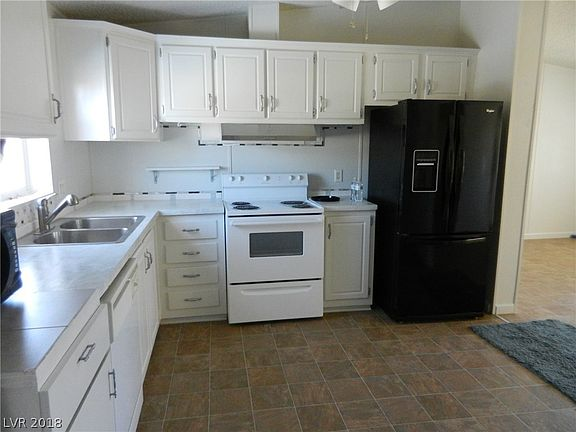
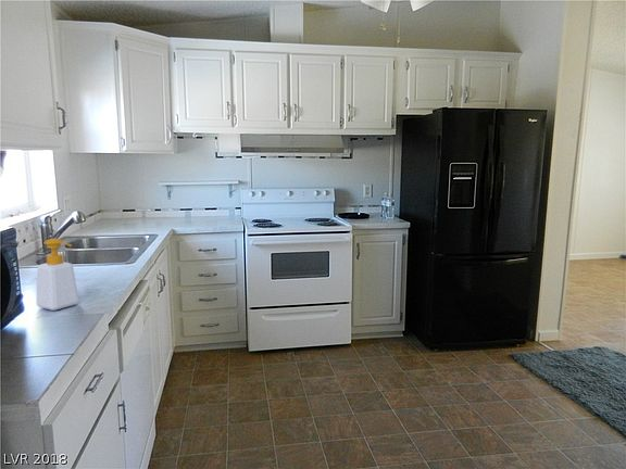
+ soap bottle [36,238,80,312]
